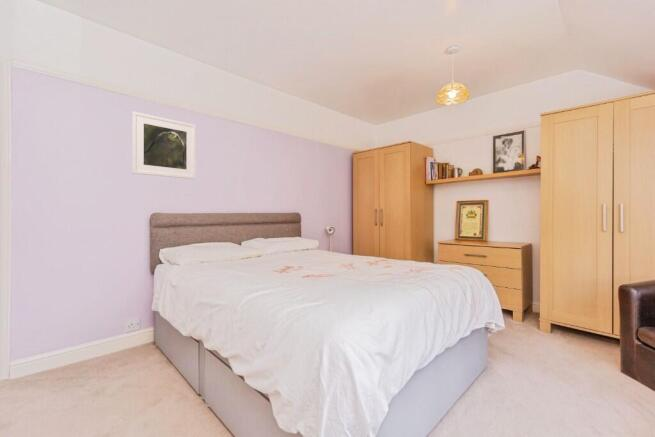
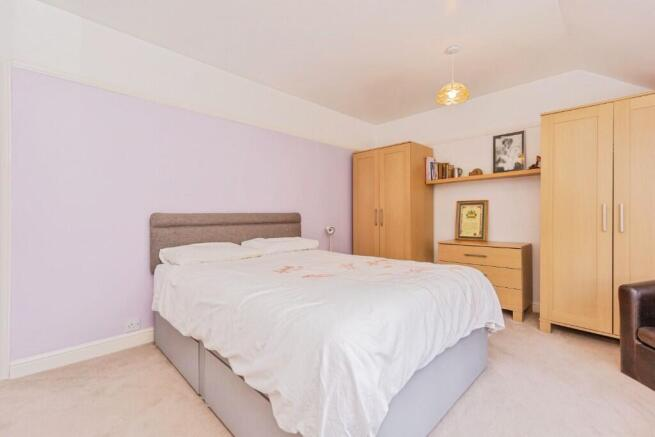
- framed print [131,111,197,180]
